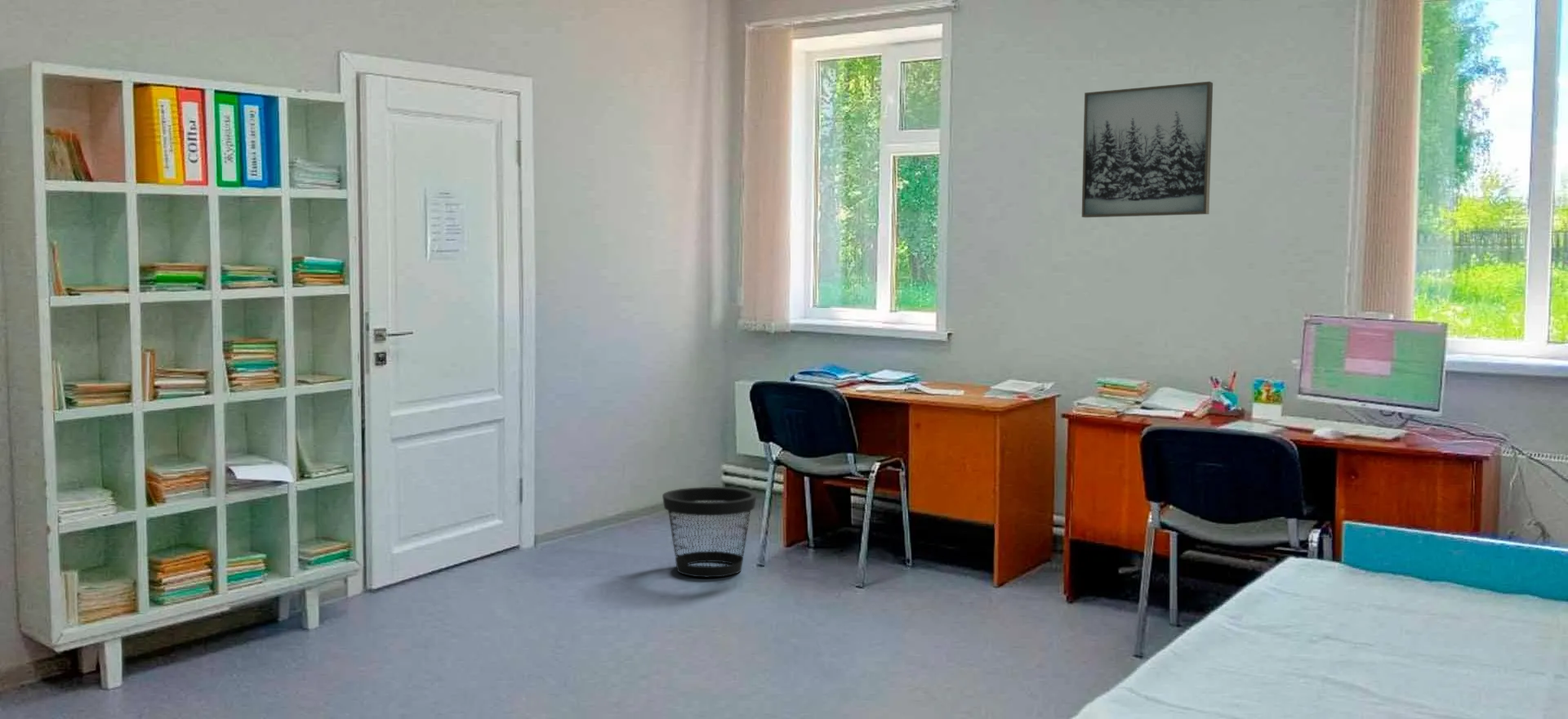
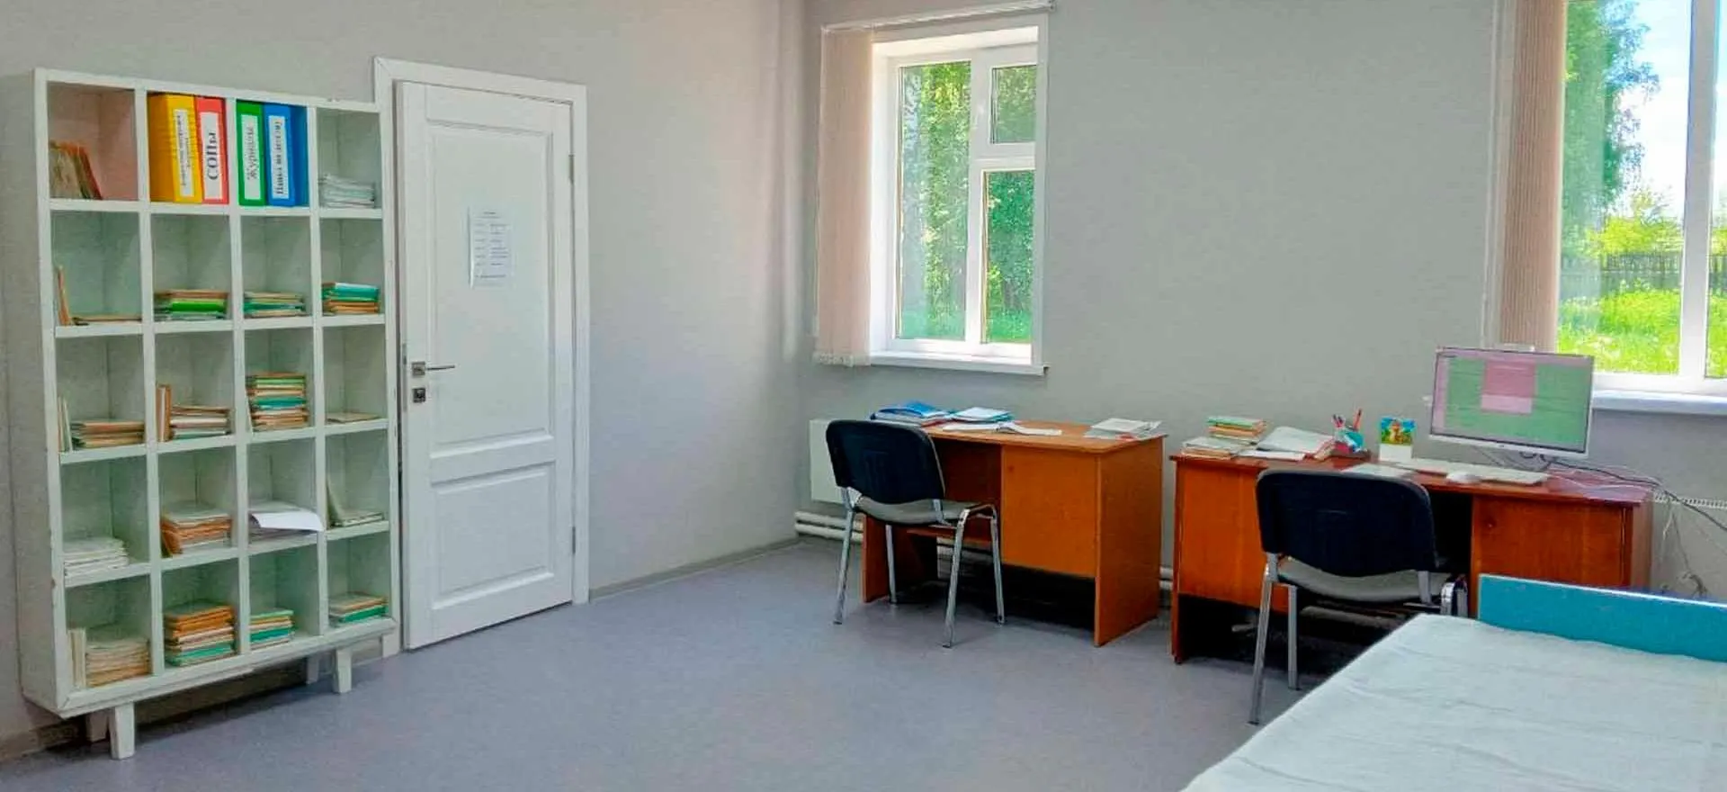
- wall art [1081,81,1214,218]
- wastebasket [662,486,758,578]
